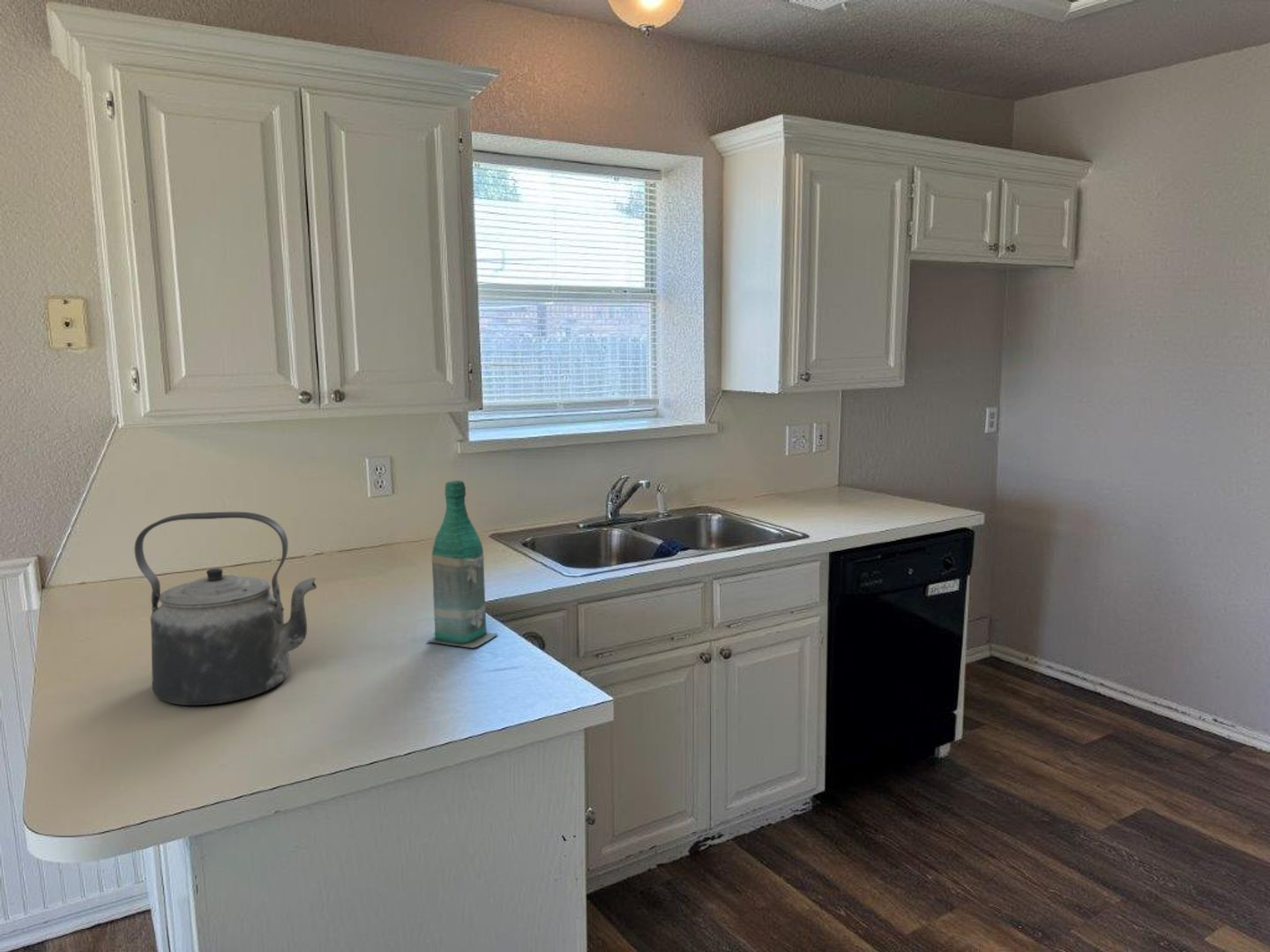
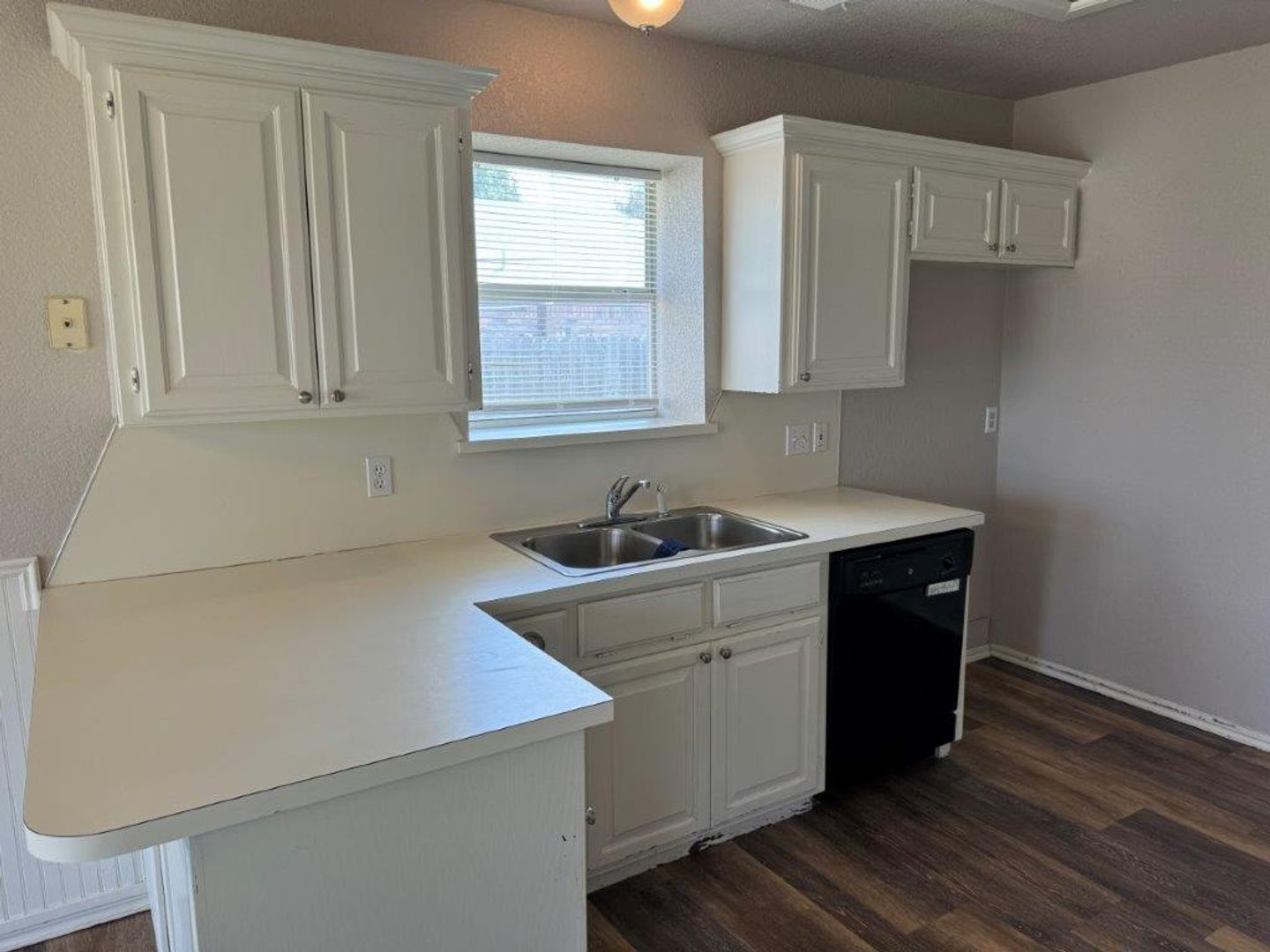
- bottle [426,480,499,649]
- kettle [133,511,317,706]
